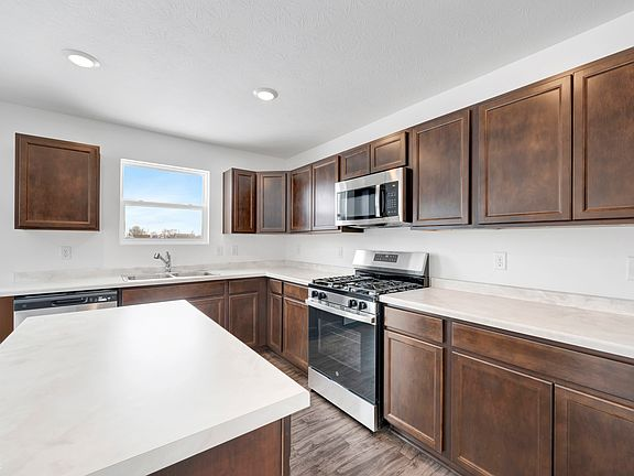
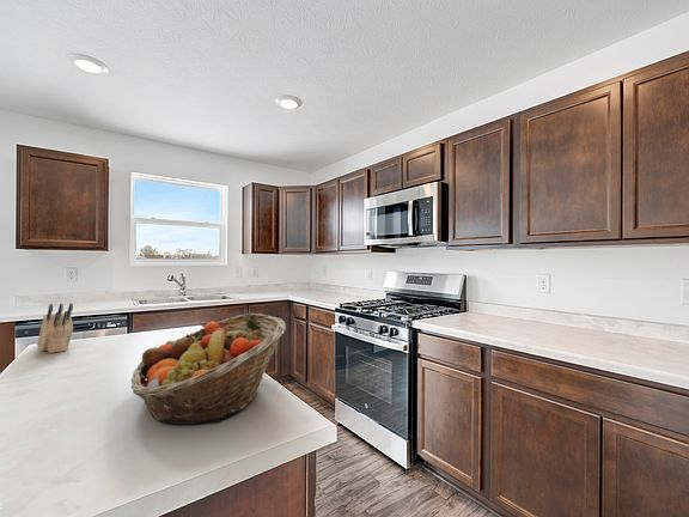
+ knife block [36,303,74,354]
+ fruit basket [130,312,287,425]
